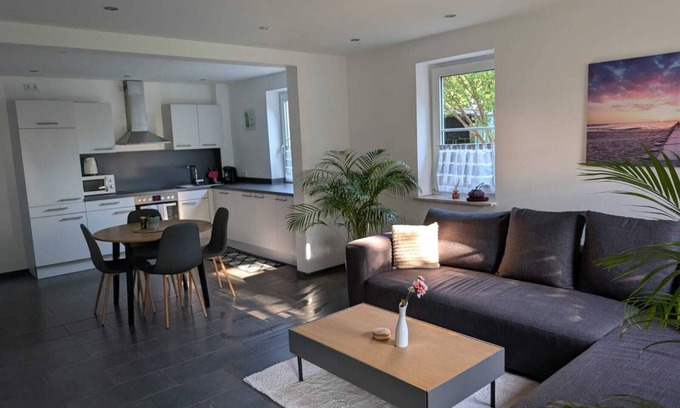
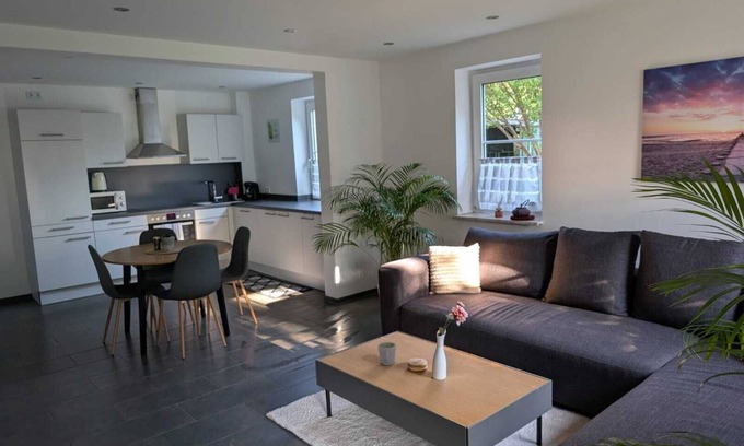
+ mug [376,341,397,366]
